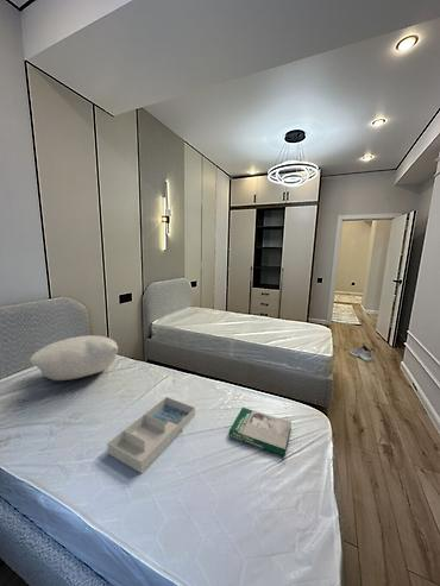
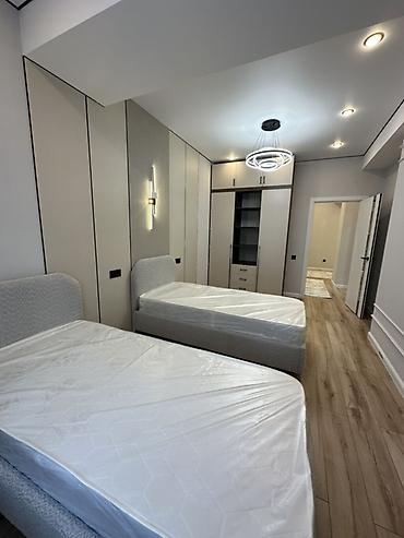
- book [228,407,293,458]
- pillow [29,334,119,382]
- tray [107,396,196,474]
- sneaker [348,342,372,363]
